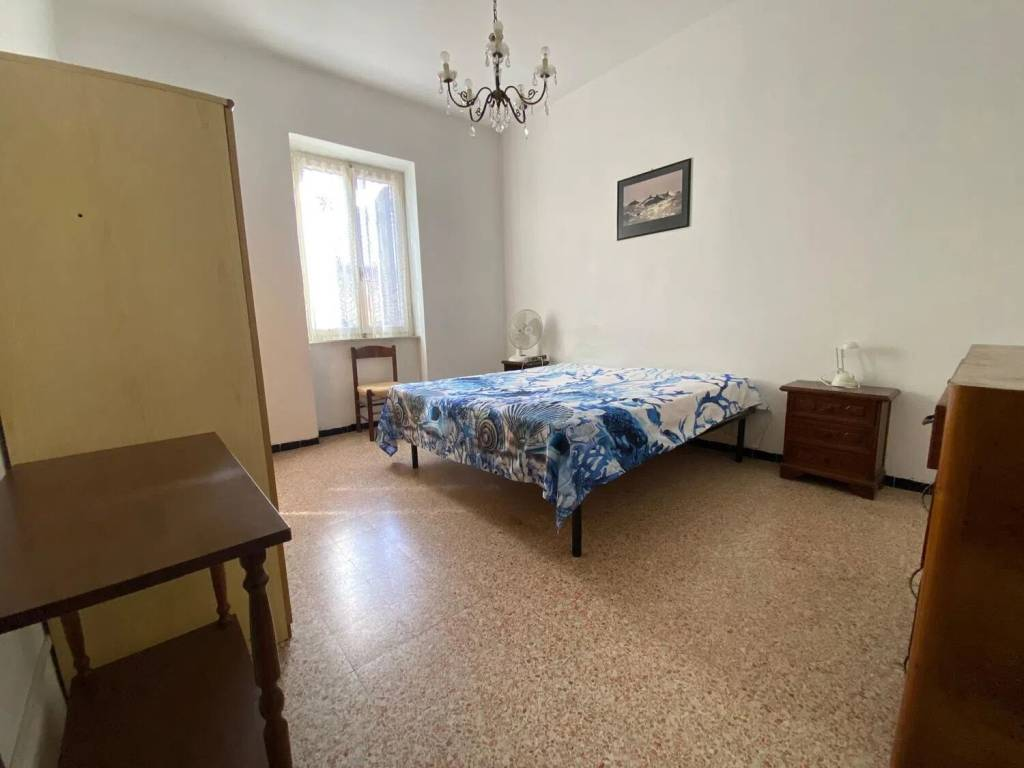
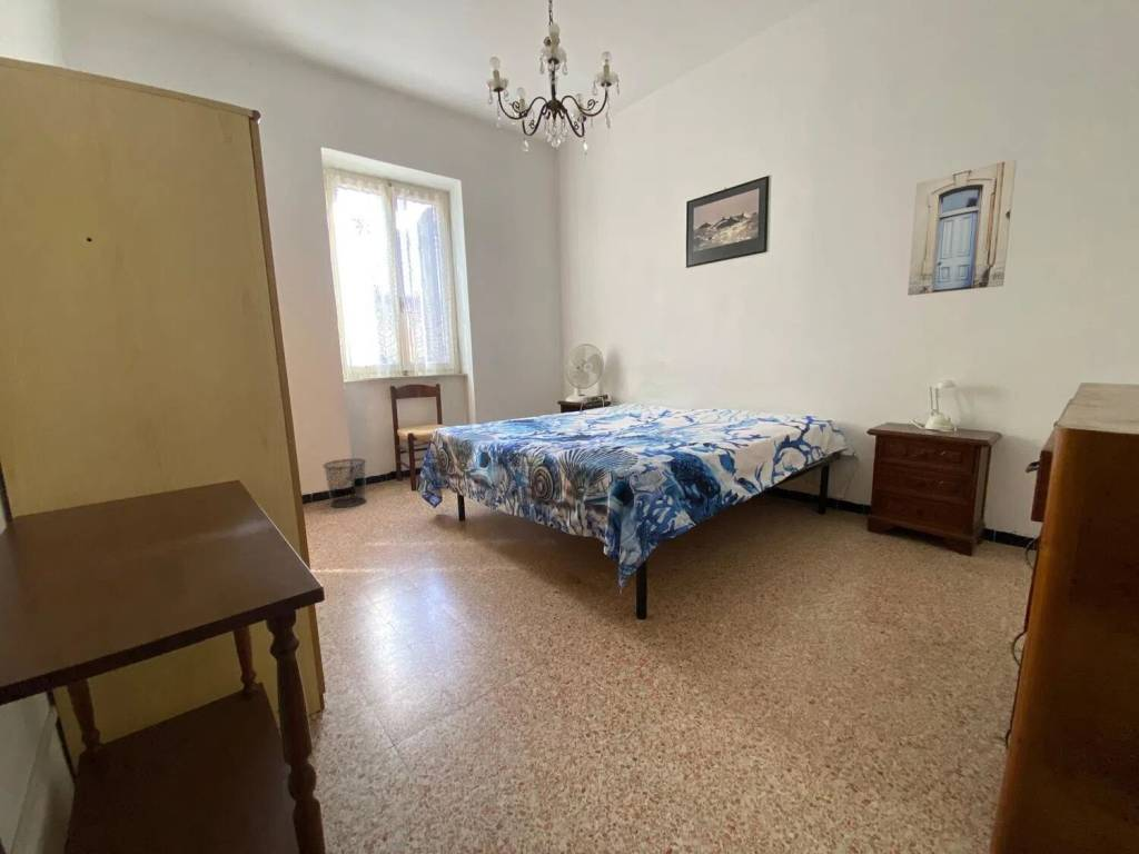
+ wall art [907,158,1018,297]
+ waste bin [321,458,367,509]
